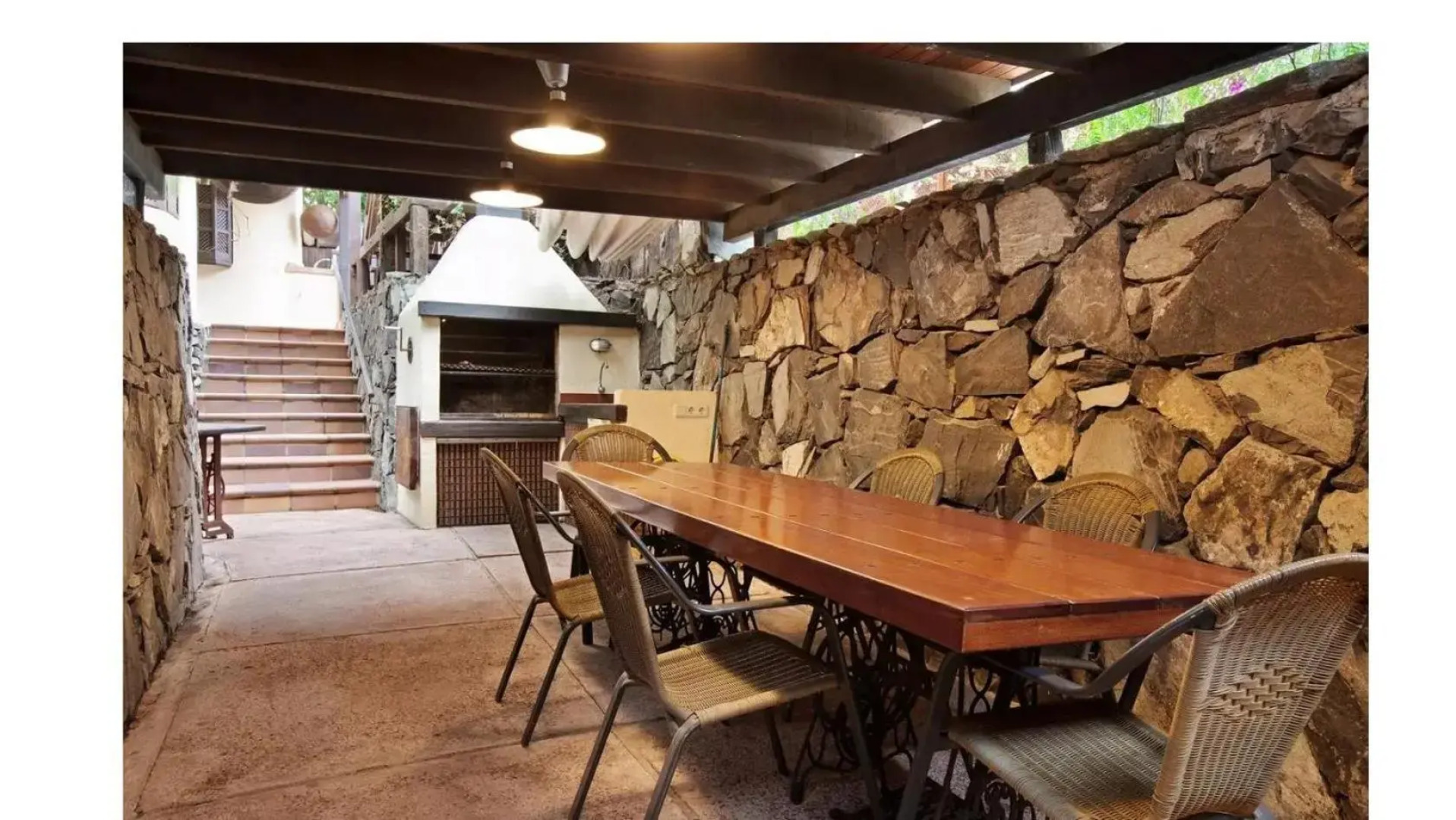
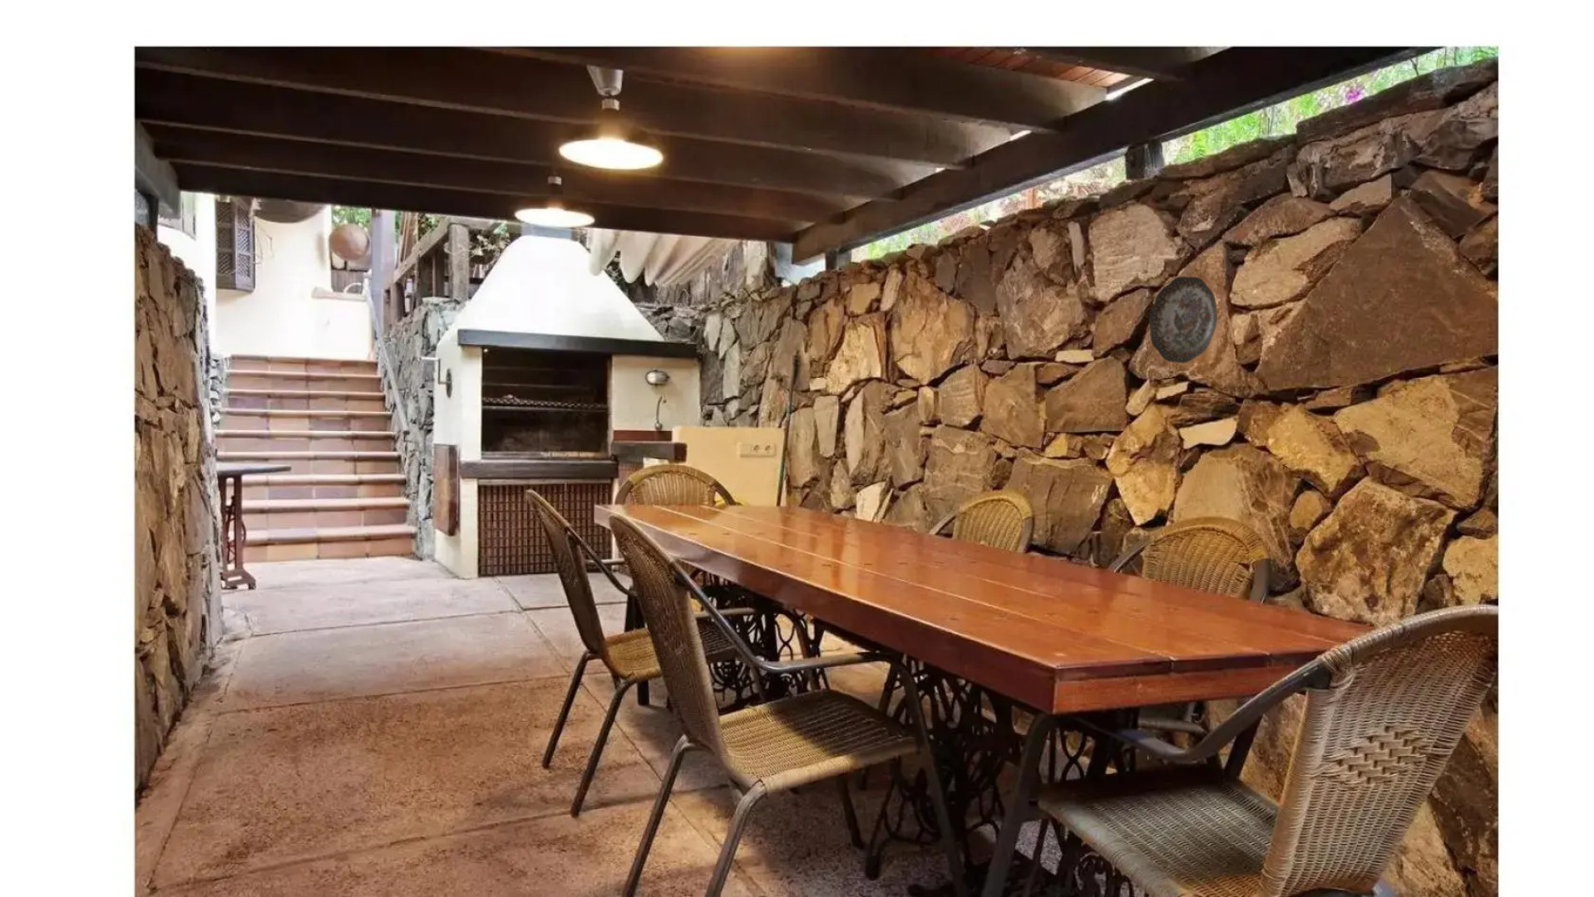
+ decorative plate [1148,276,1218,364]
